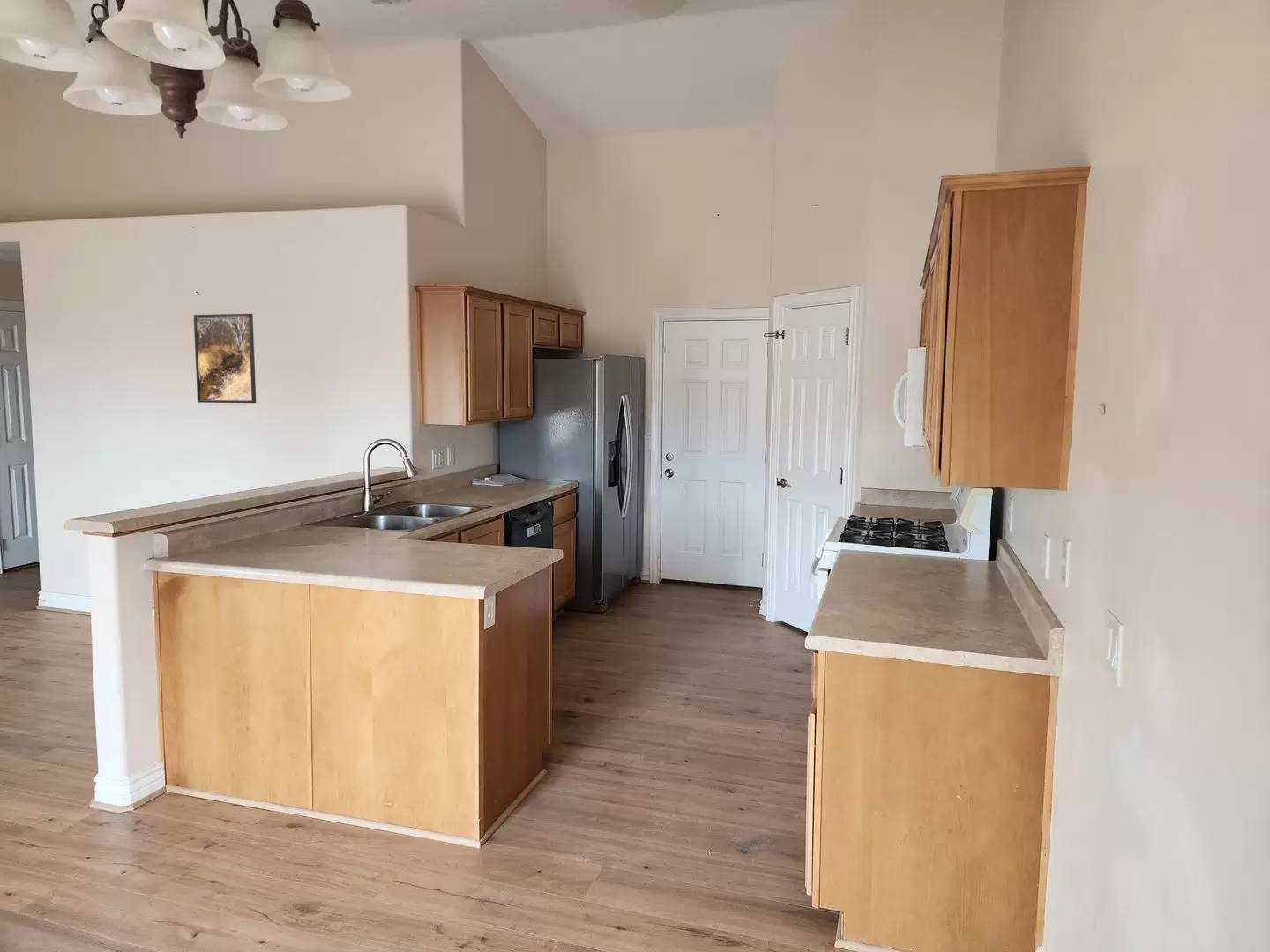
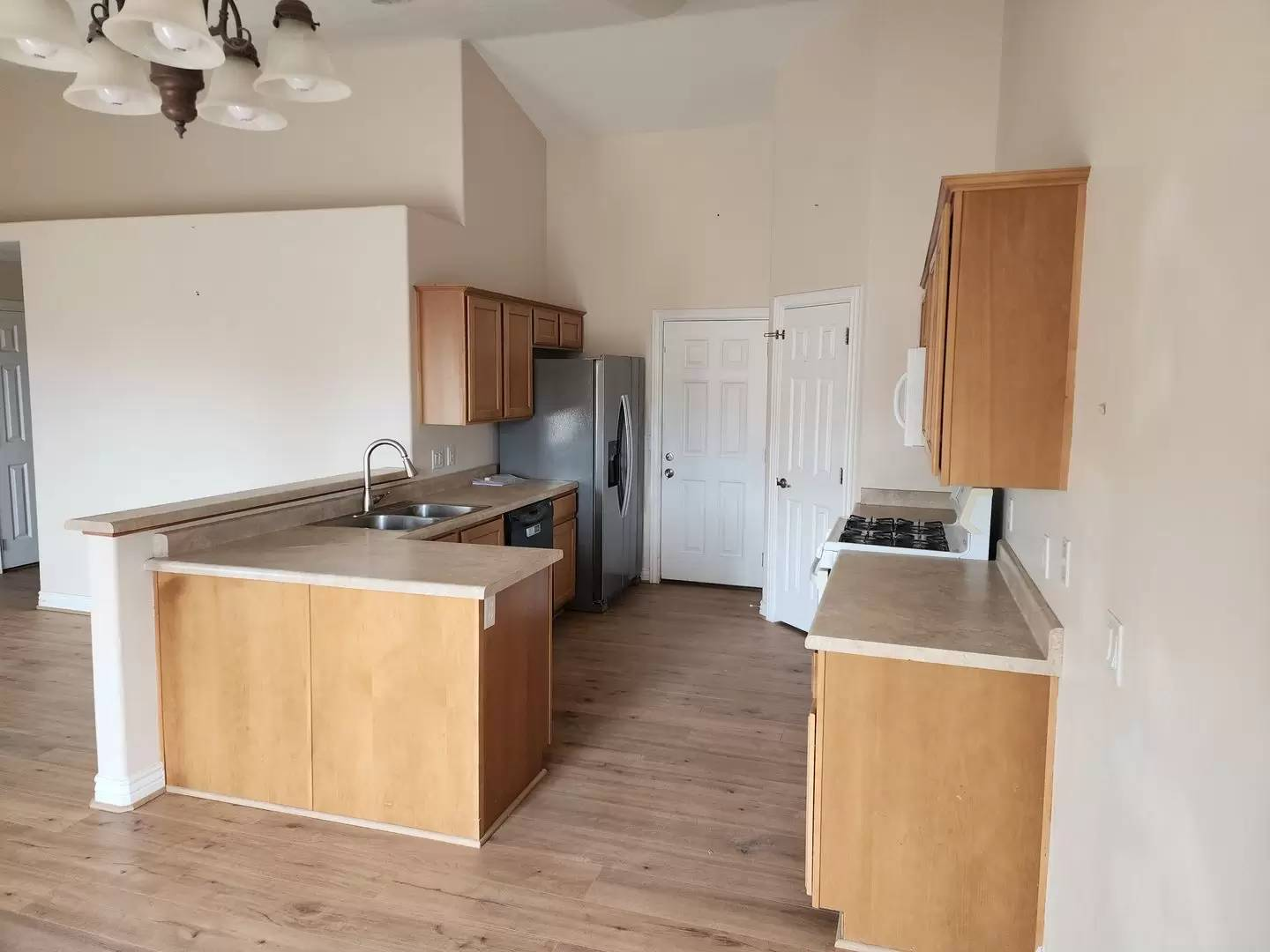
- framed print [192,313,257,404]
